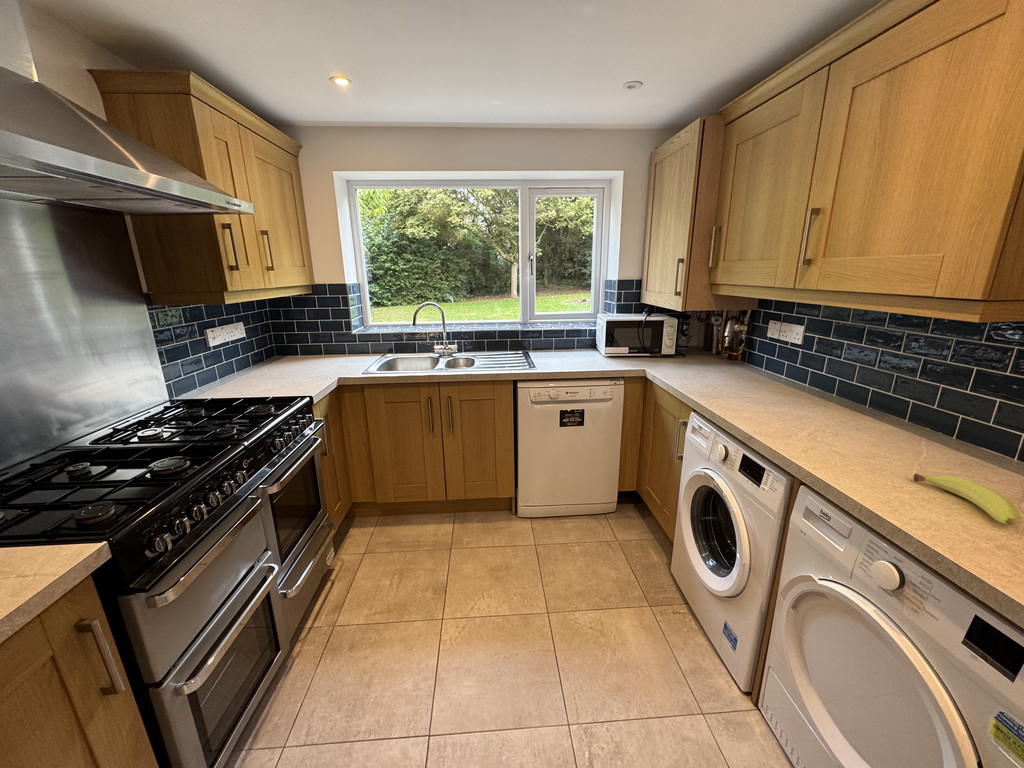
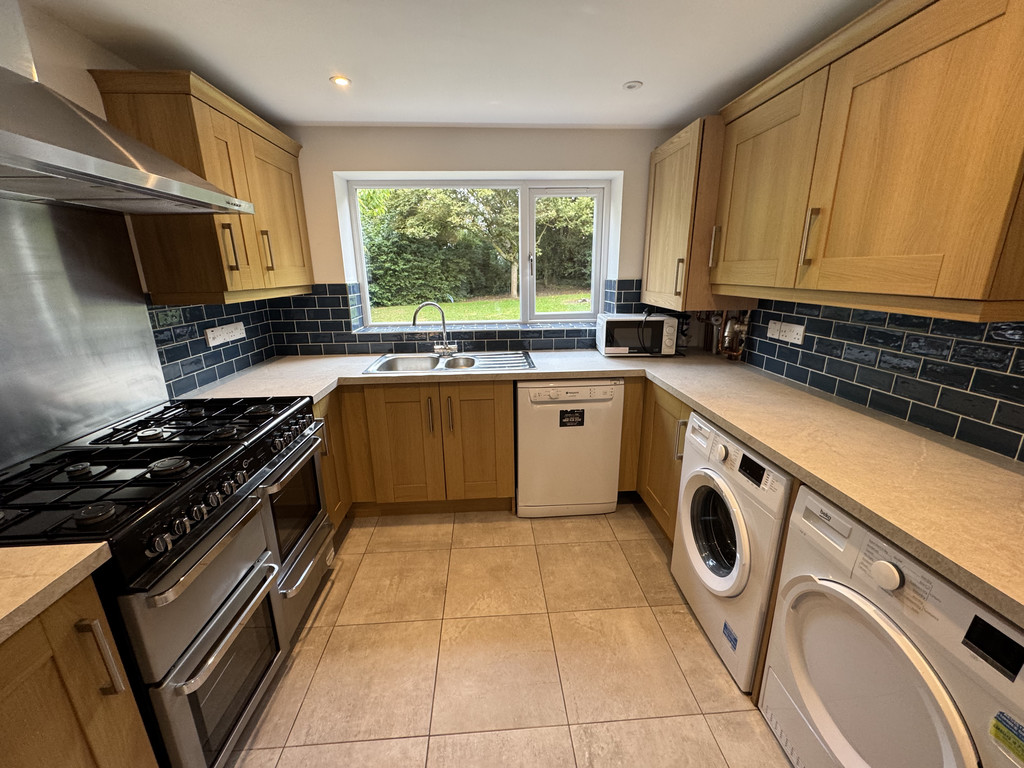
- fruit [913,473,1022,526]
